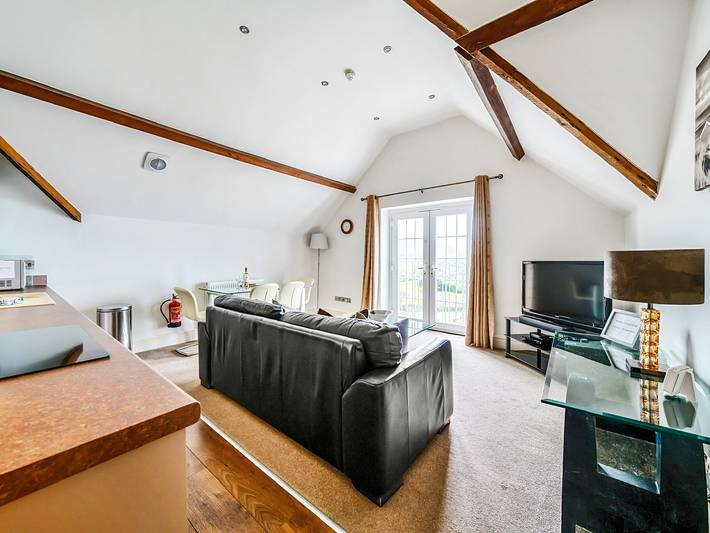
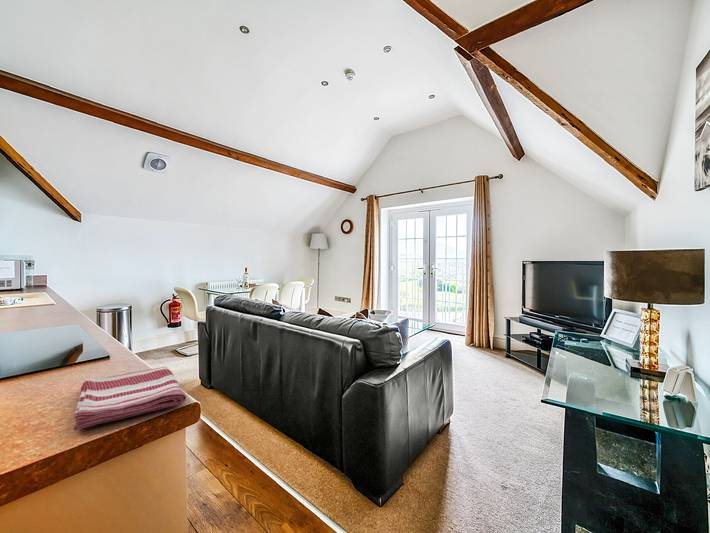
+ dish towel [72,366,187,431]
